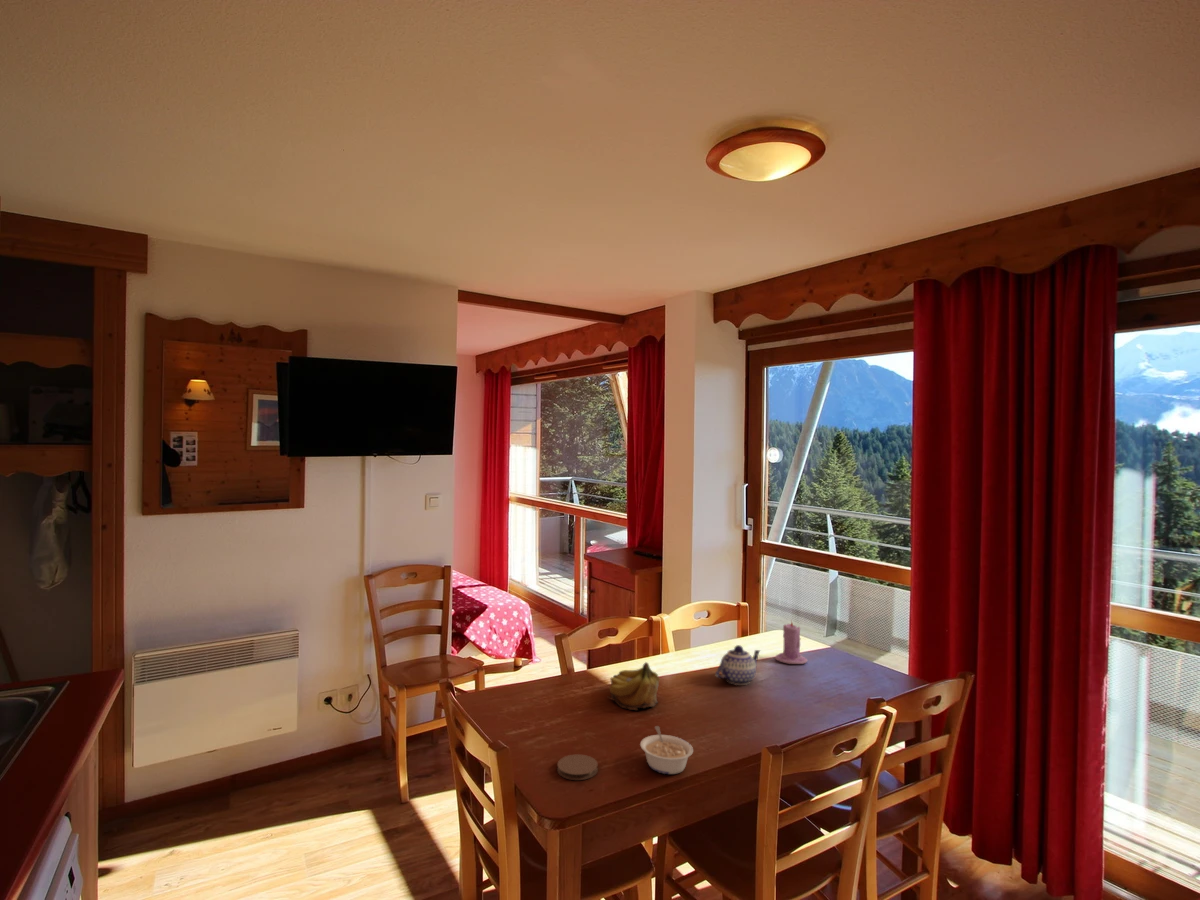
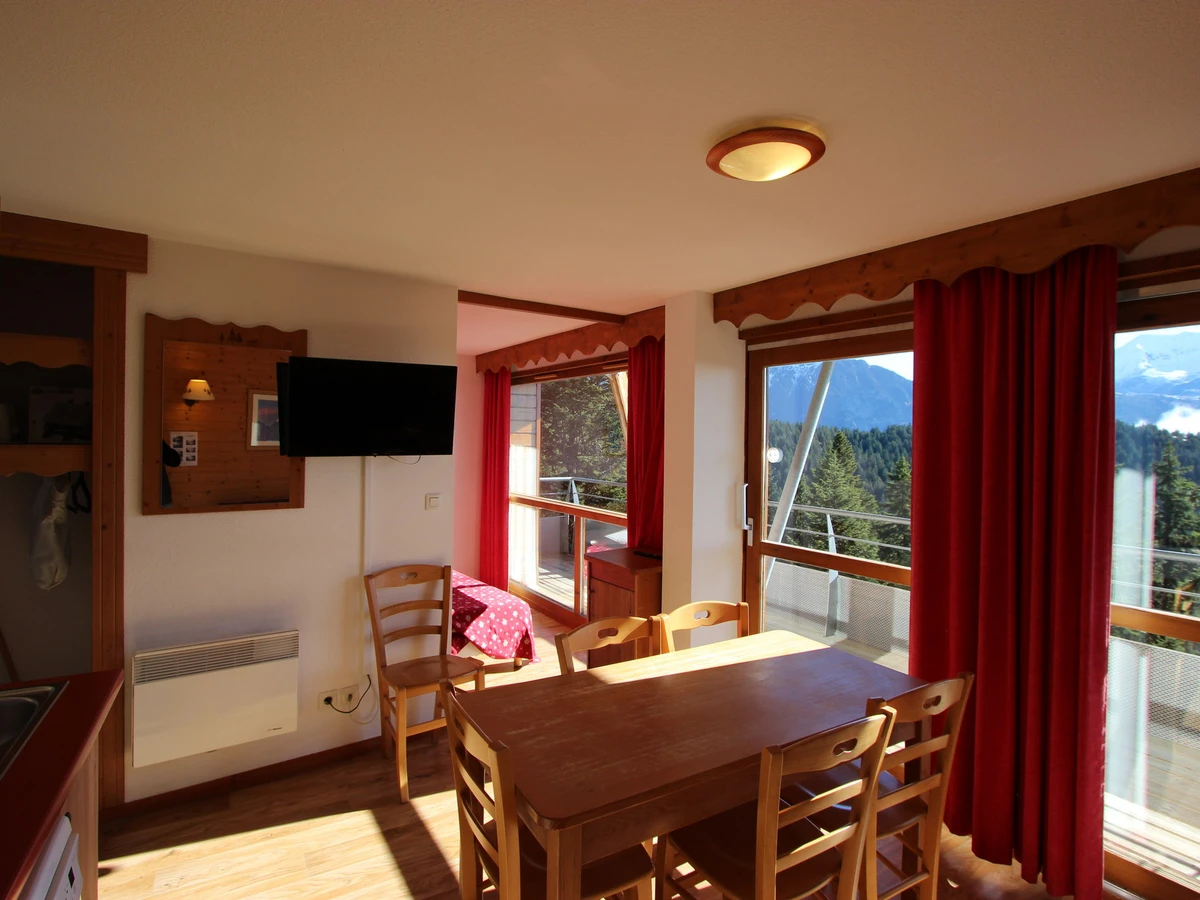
- teapot [714,644,762,686]
- candle [774,619,808,665]
- legume [639,725,694,775]
- coaster [556,753,599,781]
- fruit [607,661,660,711]
